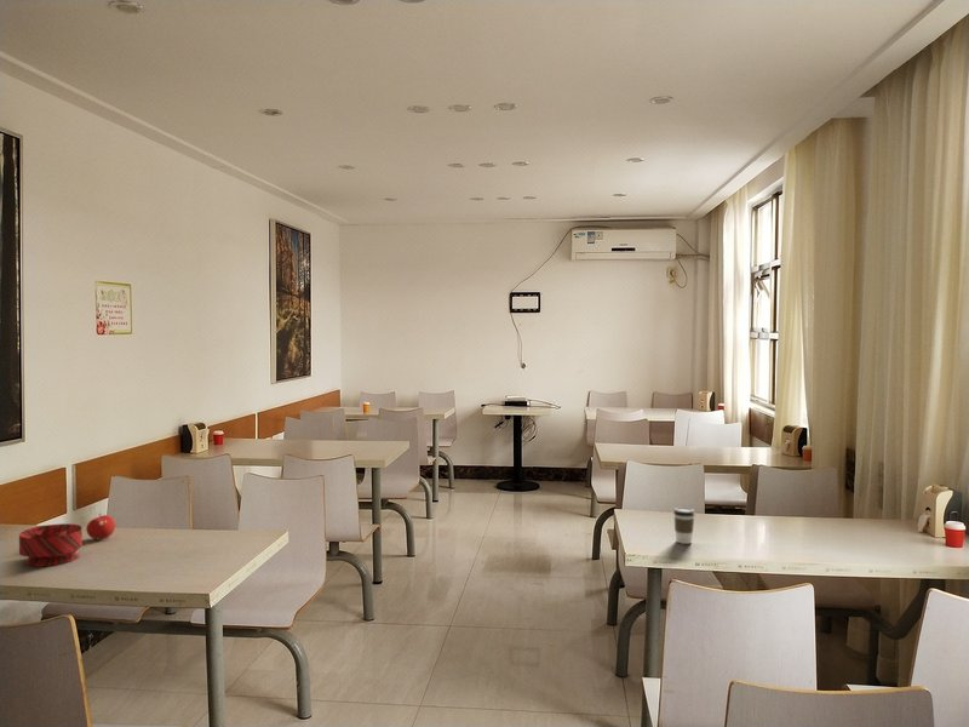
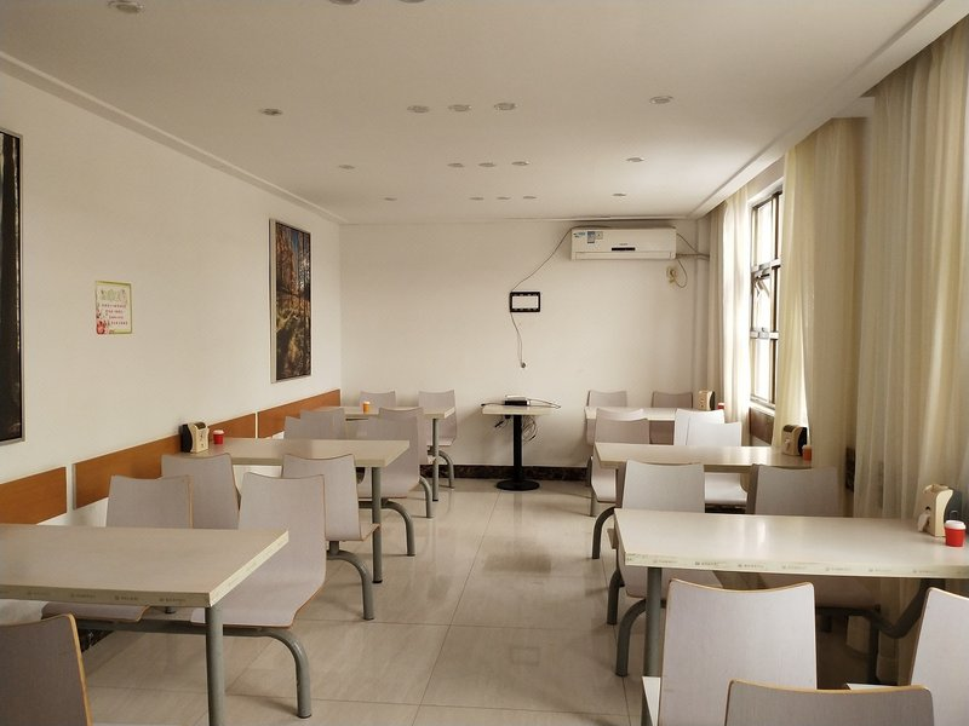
- bowl [18,522,84,567]
- coffee cup [672,506,696,545]
- fruit [85,513,116,540]
